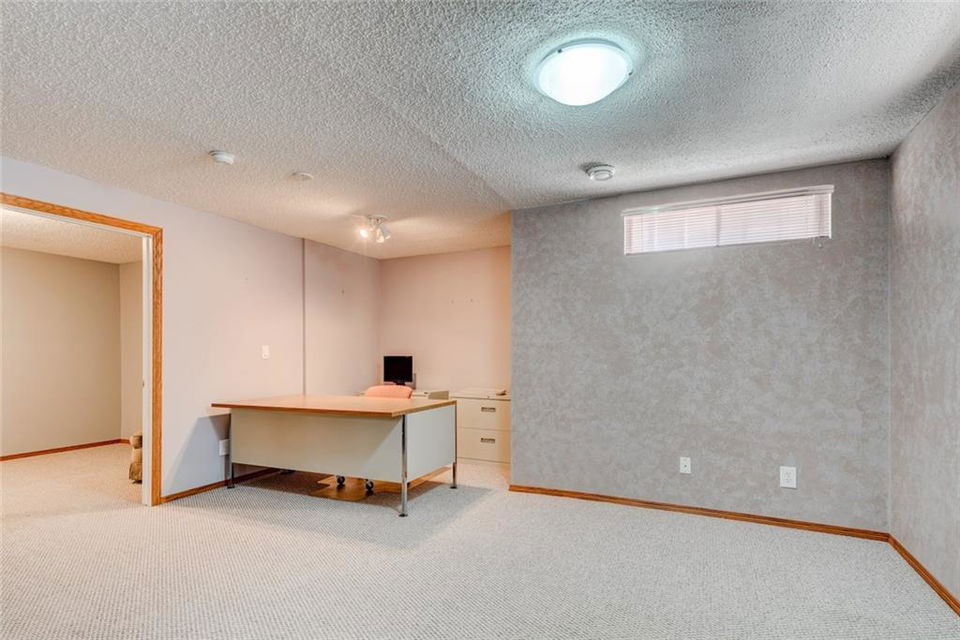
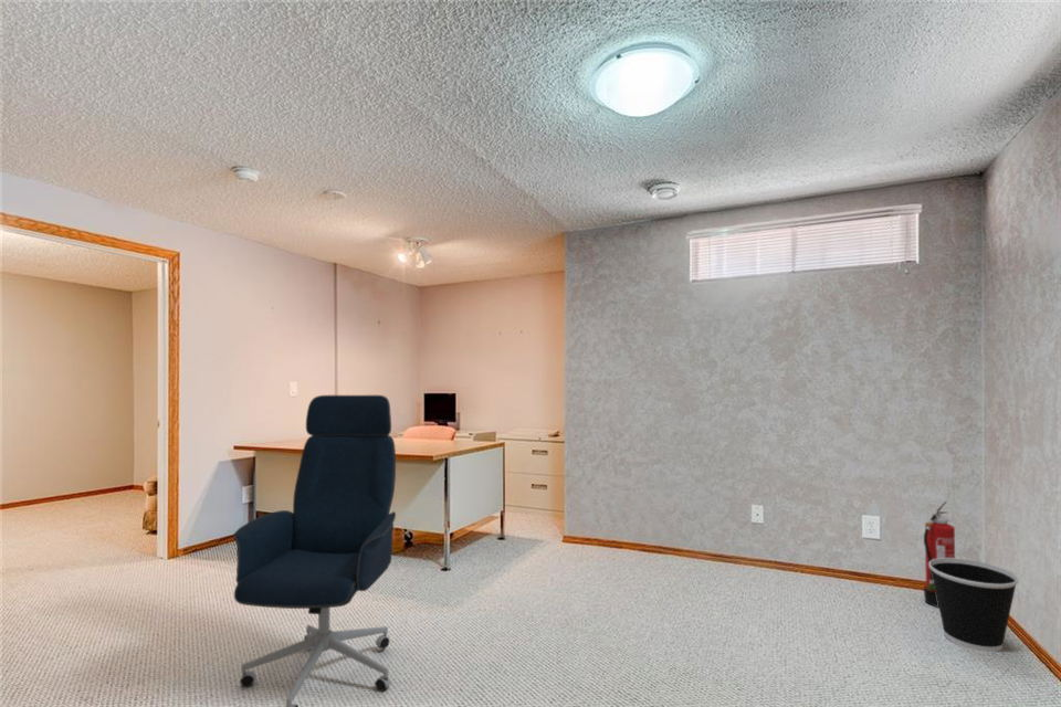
+ wastebasket [929,558,1020,653]
+ fire extinguisher [923,500,956,609]
+ office chair [232,394,397,707]
